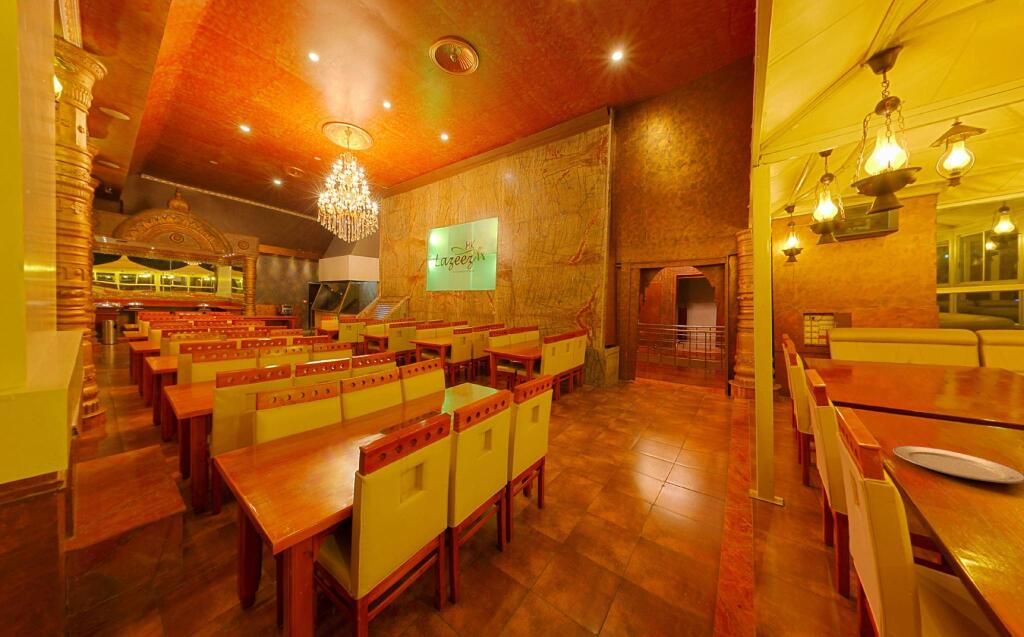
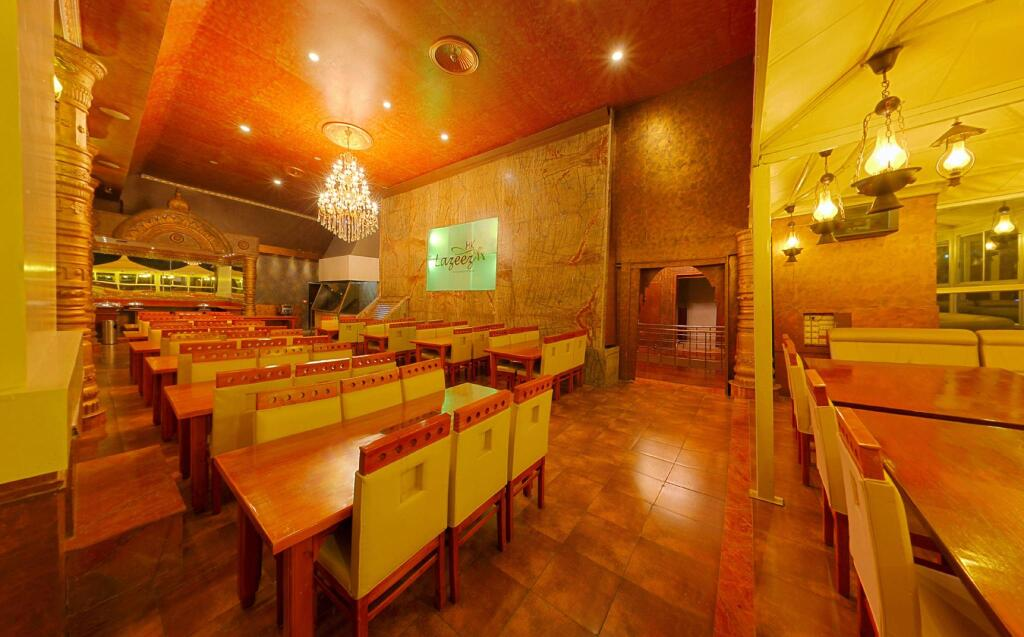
- chinaware [892,445,1024,485]
